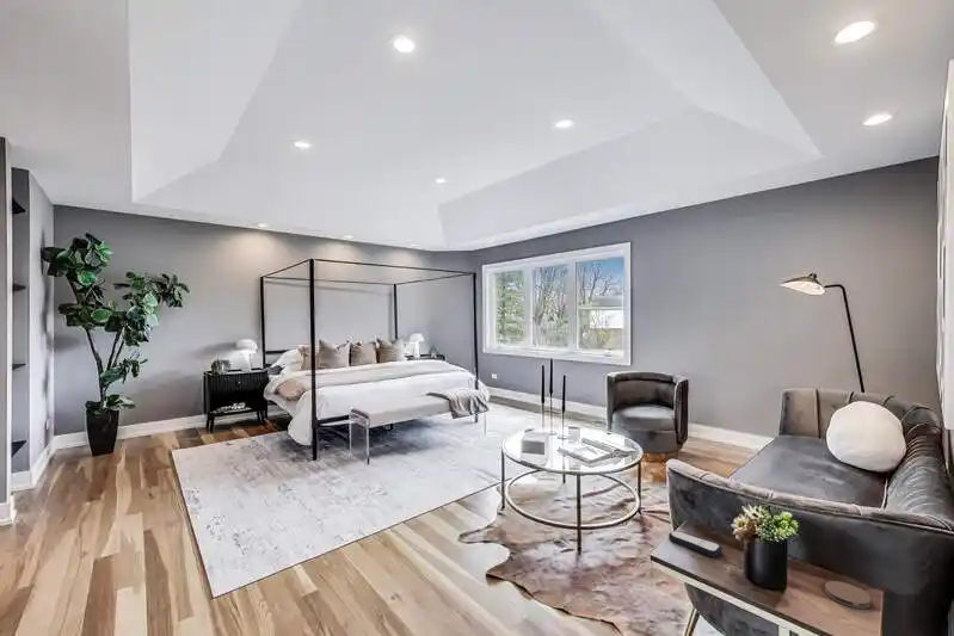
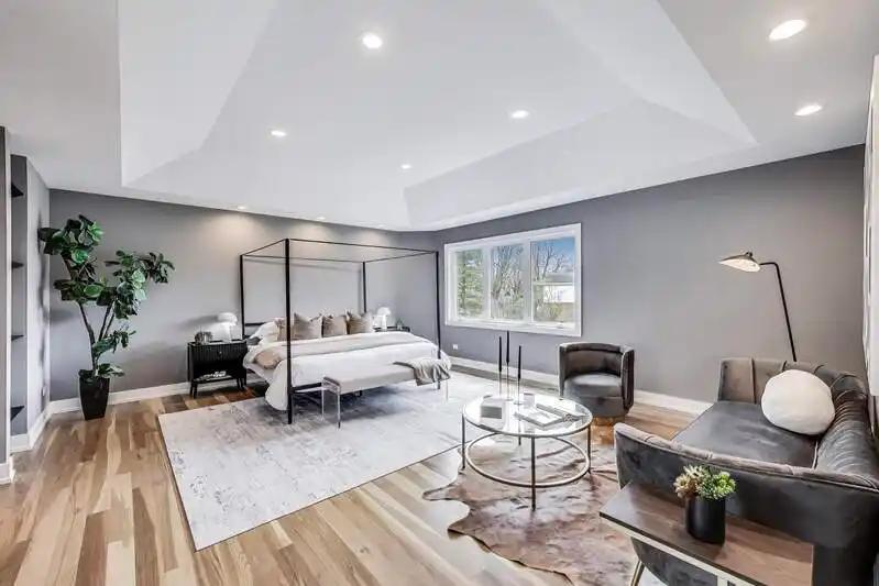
- coaster [824,580,872,610]
- remote control [667,530,724,558]
